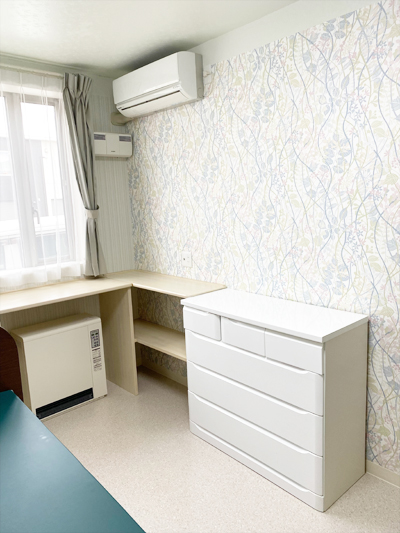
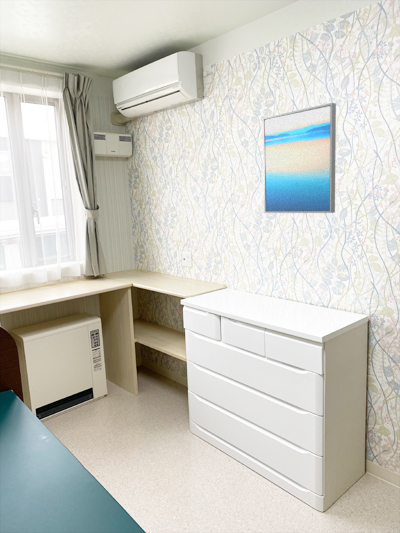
+ wall art [262,102,337,214]
